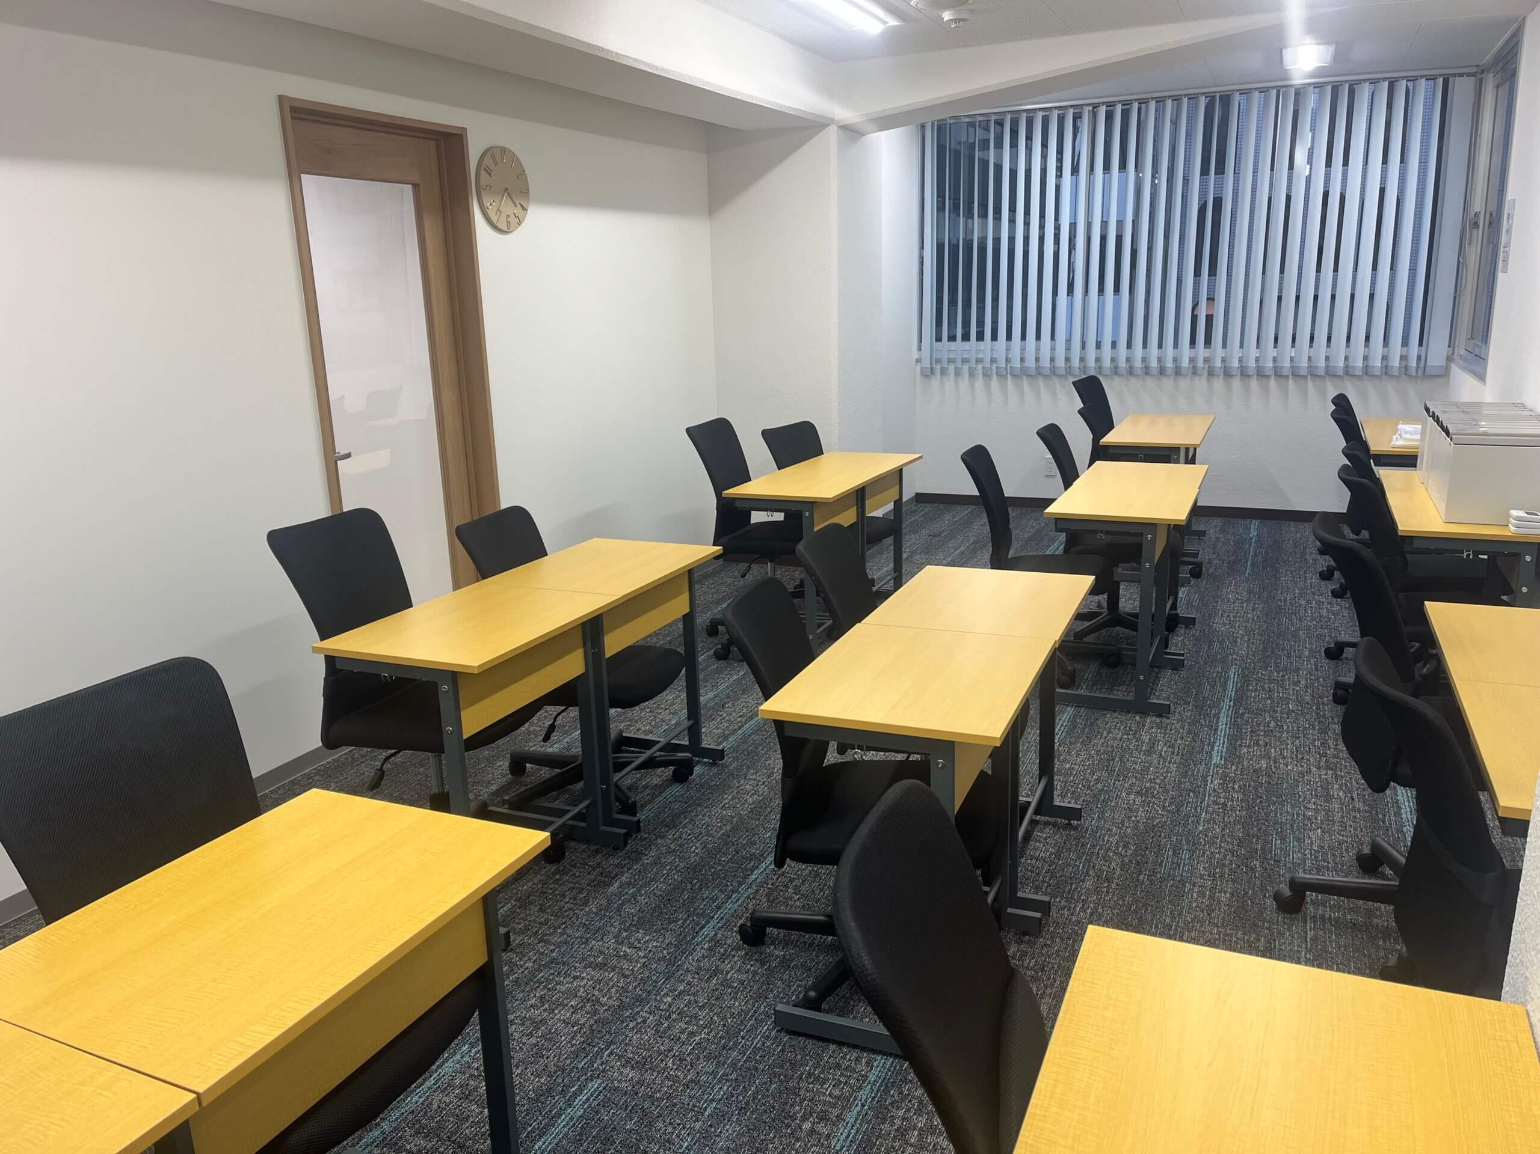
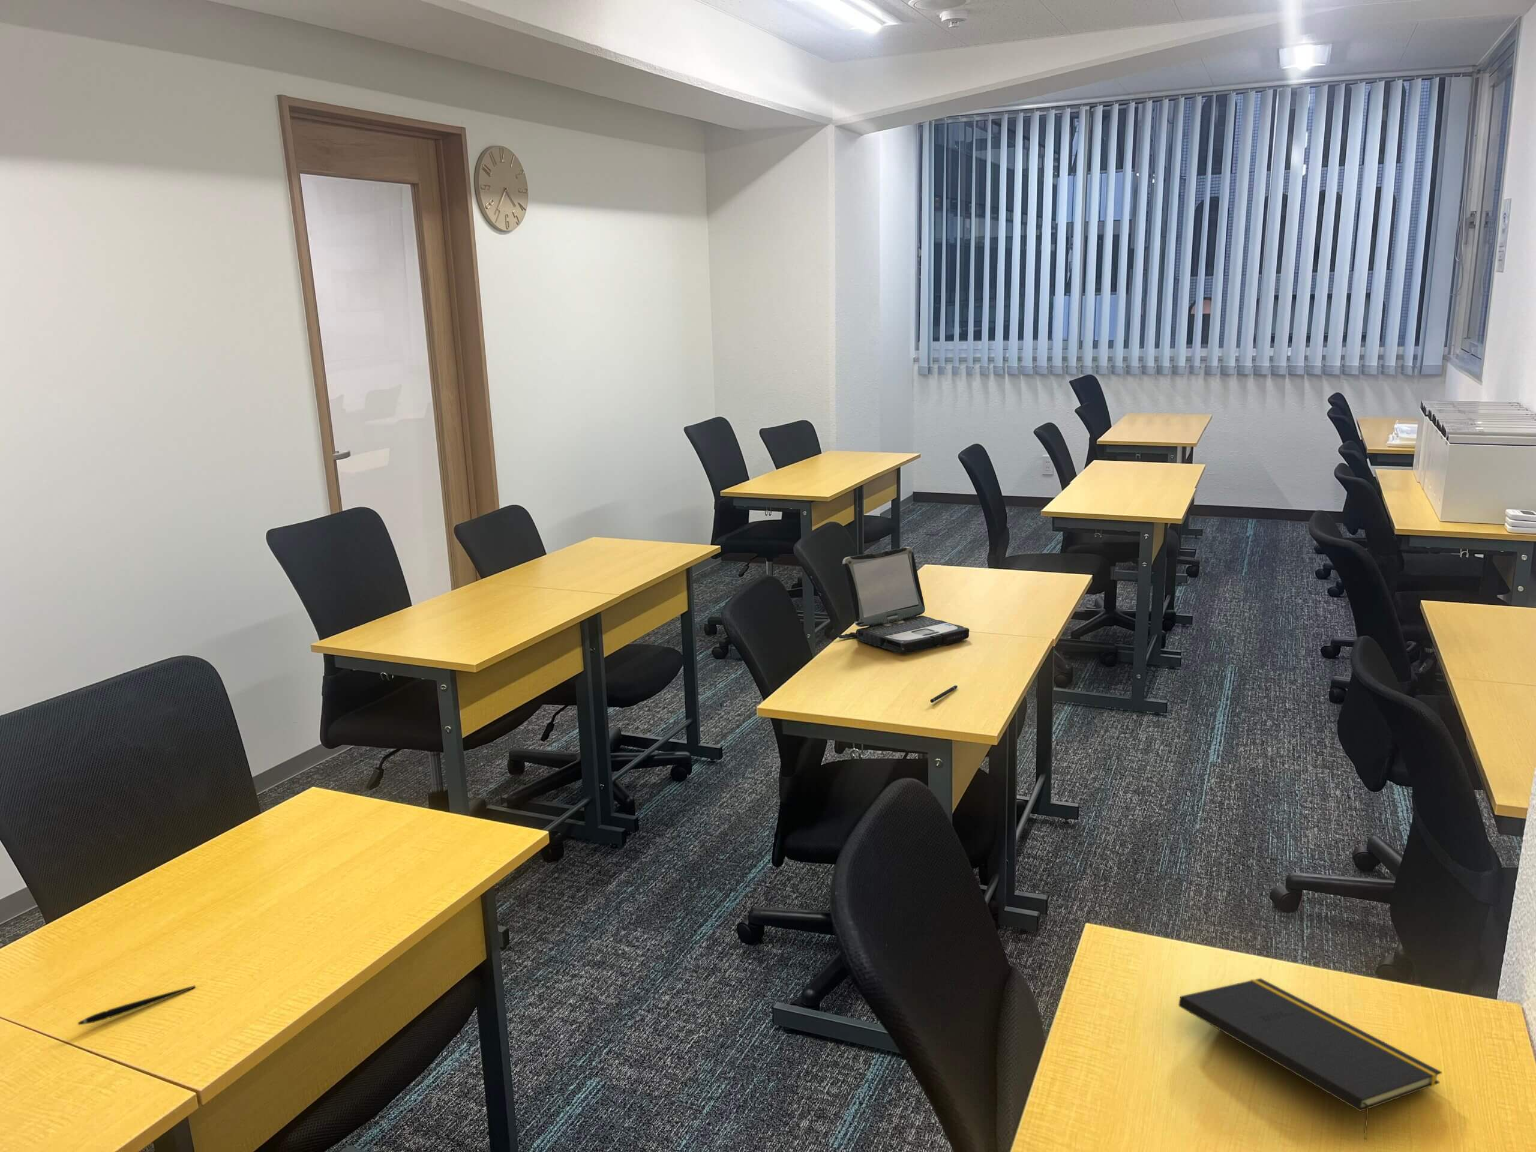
+ notepad [1178,978,1443,1142]
+ pen [77,985,196,1025]
+ laptop [837,547,970,653]
+ pen [930,685,958,703]
